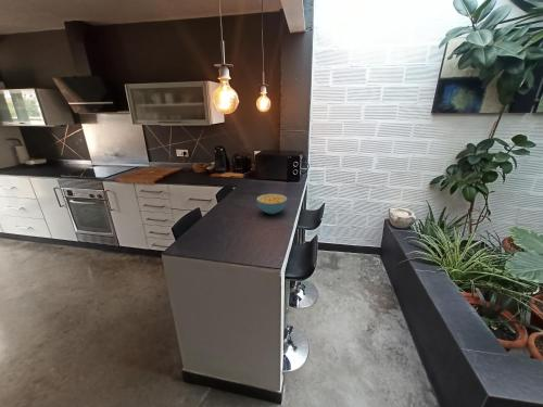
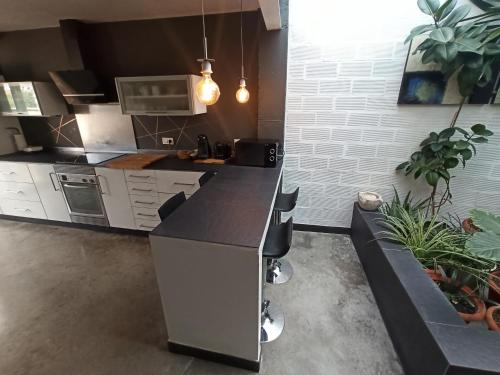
- cereal bowl [255,193,288,215]
